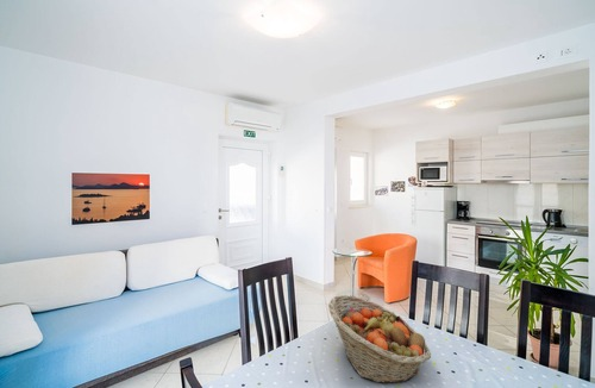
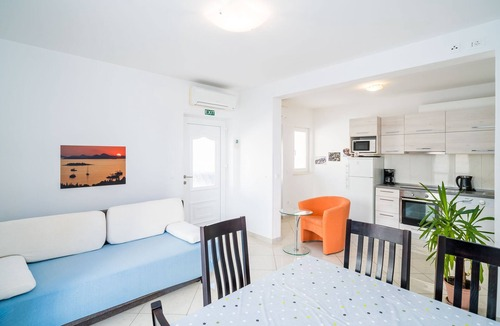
- fruit basket [327,294,432,384]
